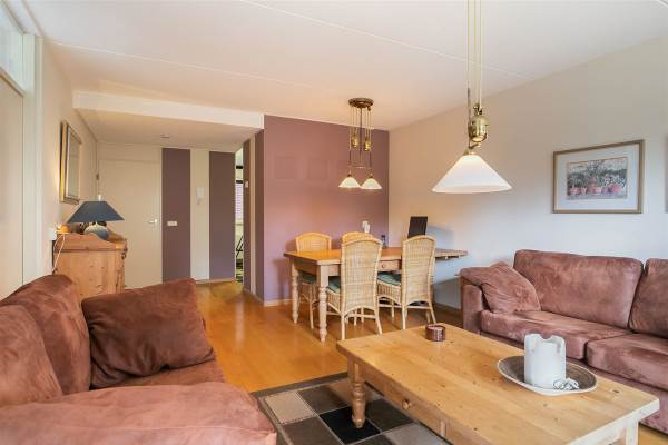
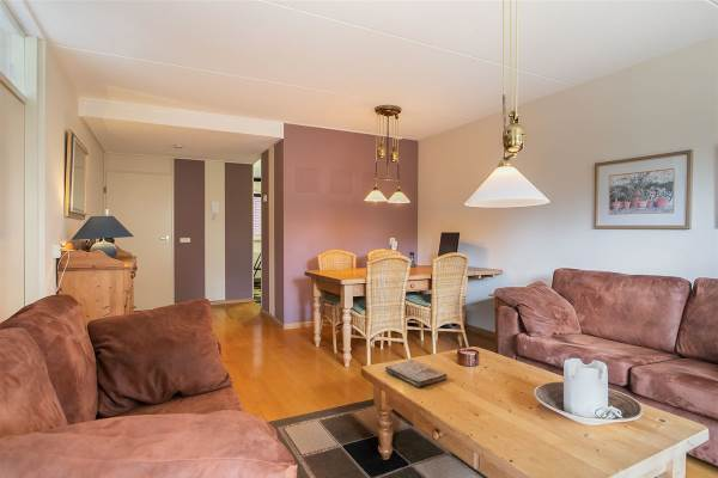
+ book [384,358,449,390]
